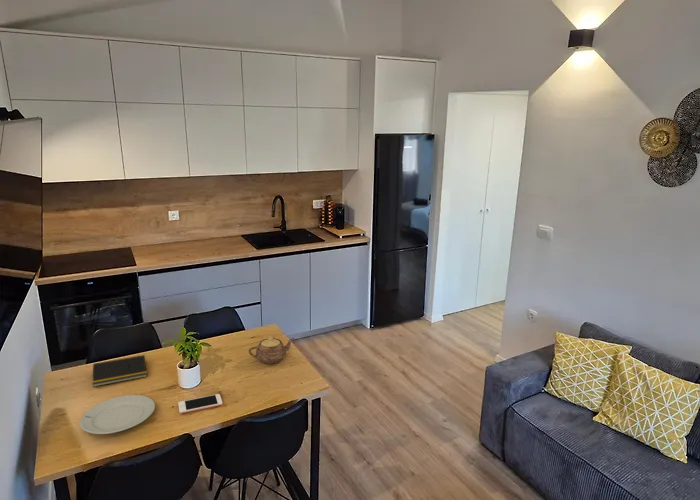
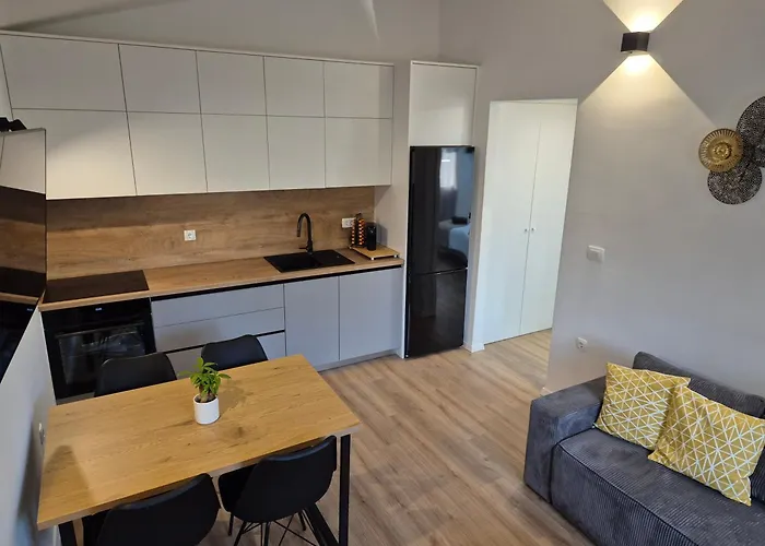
- cell phone [177,393,224,415]
- notepad [91,354,148,388]
- teapot [248,336,295,365]
- chinaware [79,394,156,435]
